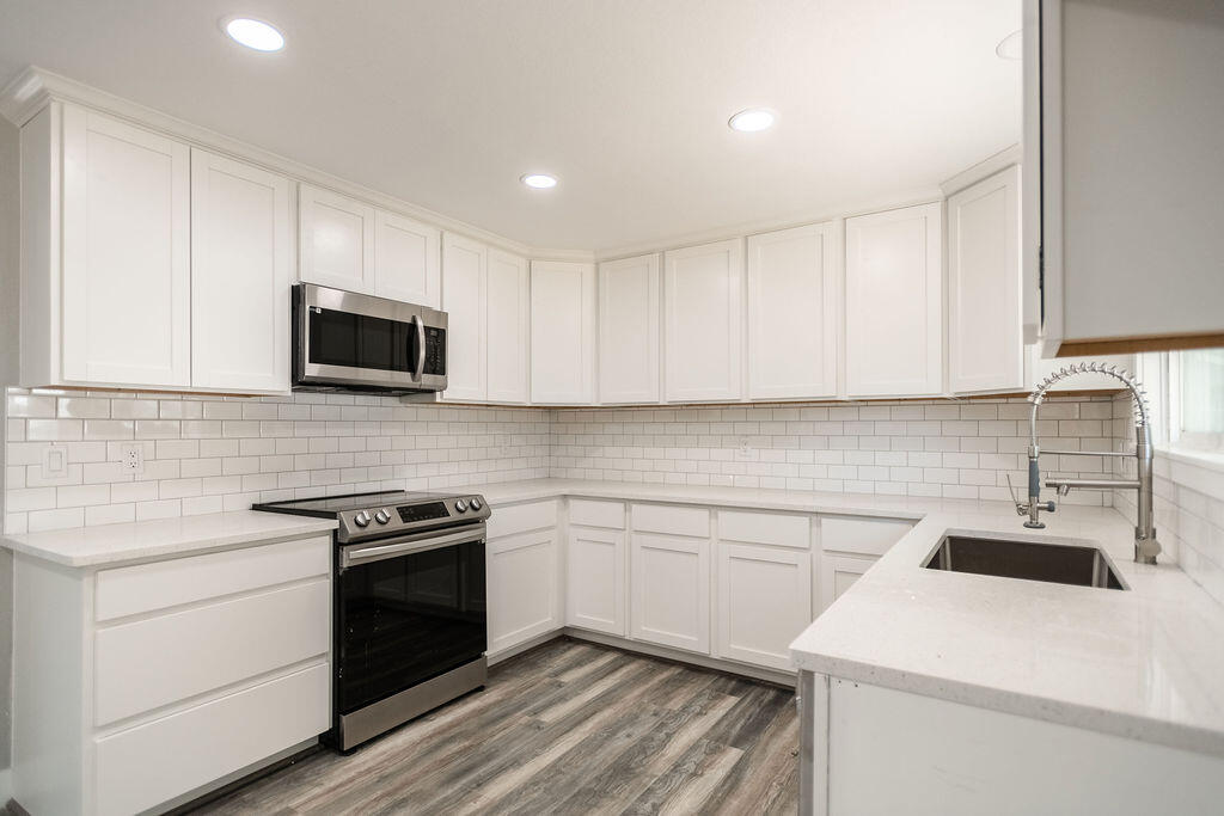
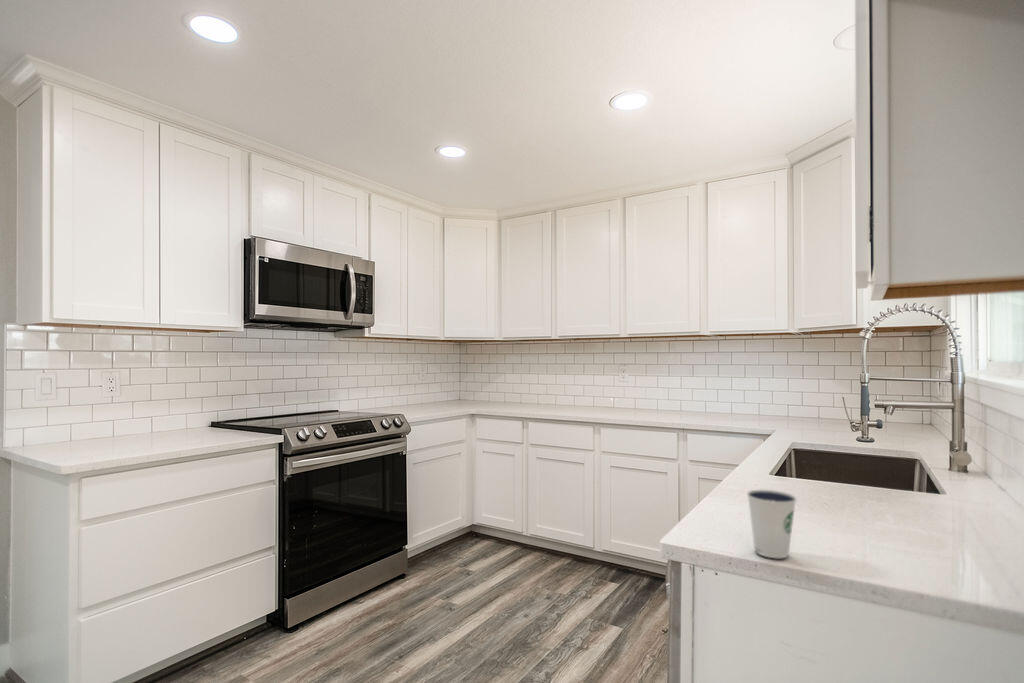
+ dixie cup [746,489,798,559]
